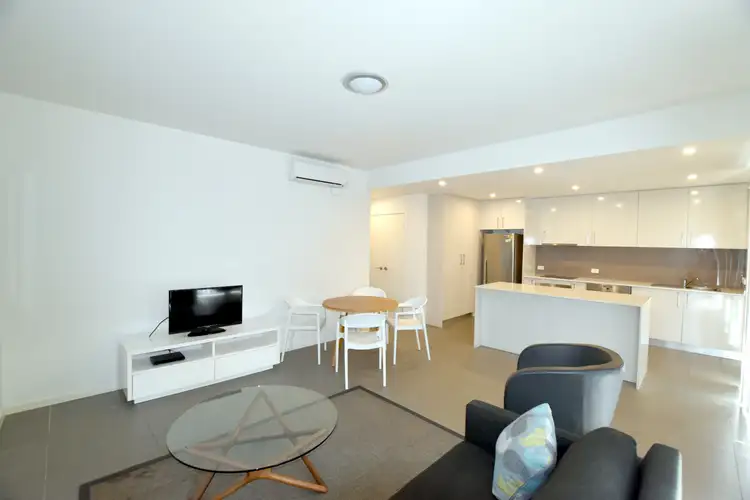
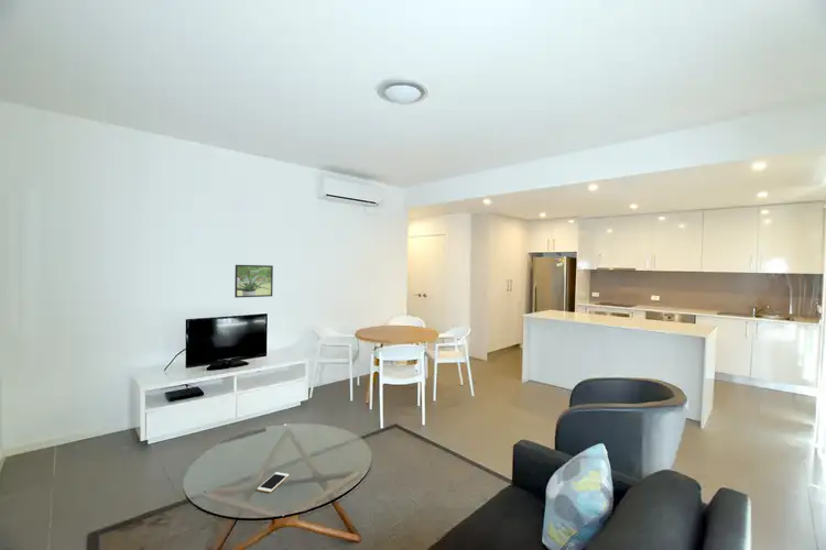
+ cell phone [257,471,290,493]
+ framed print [233,264,274,298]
